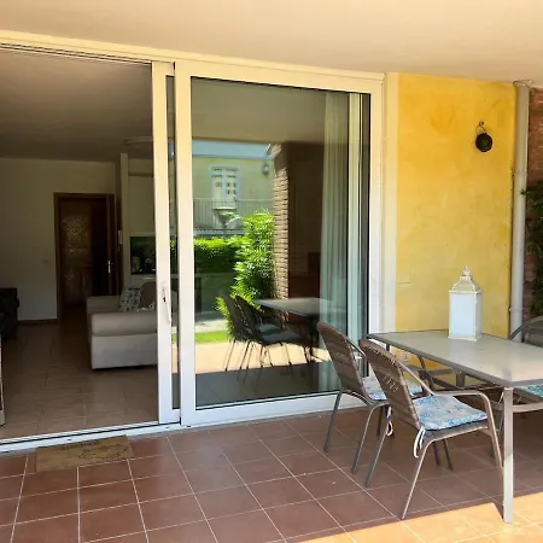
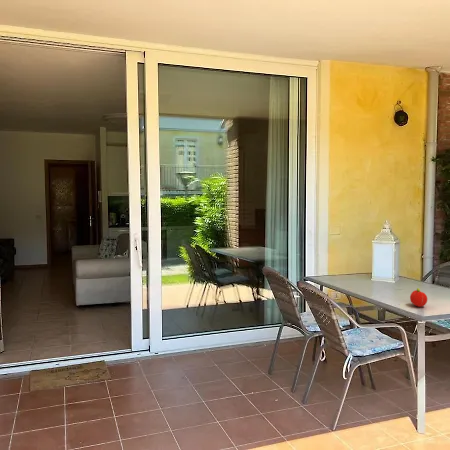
+ fruit [409,287,428,308]
